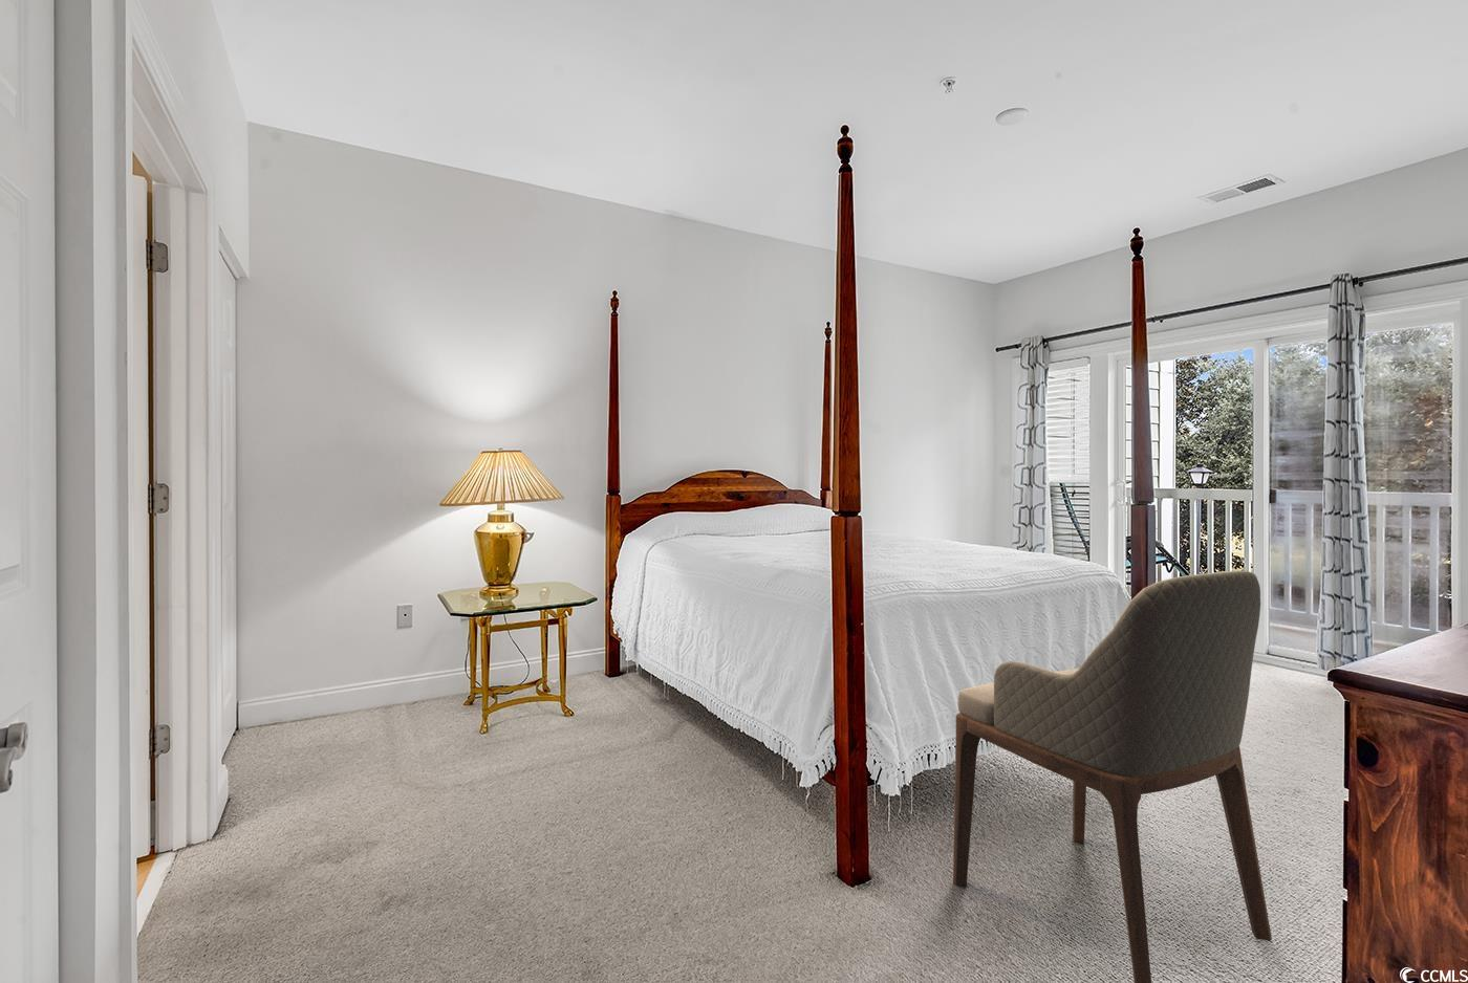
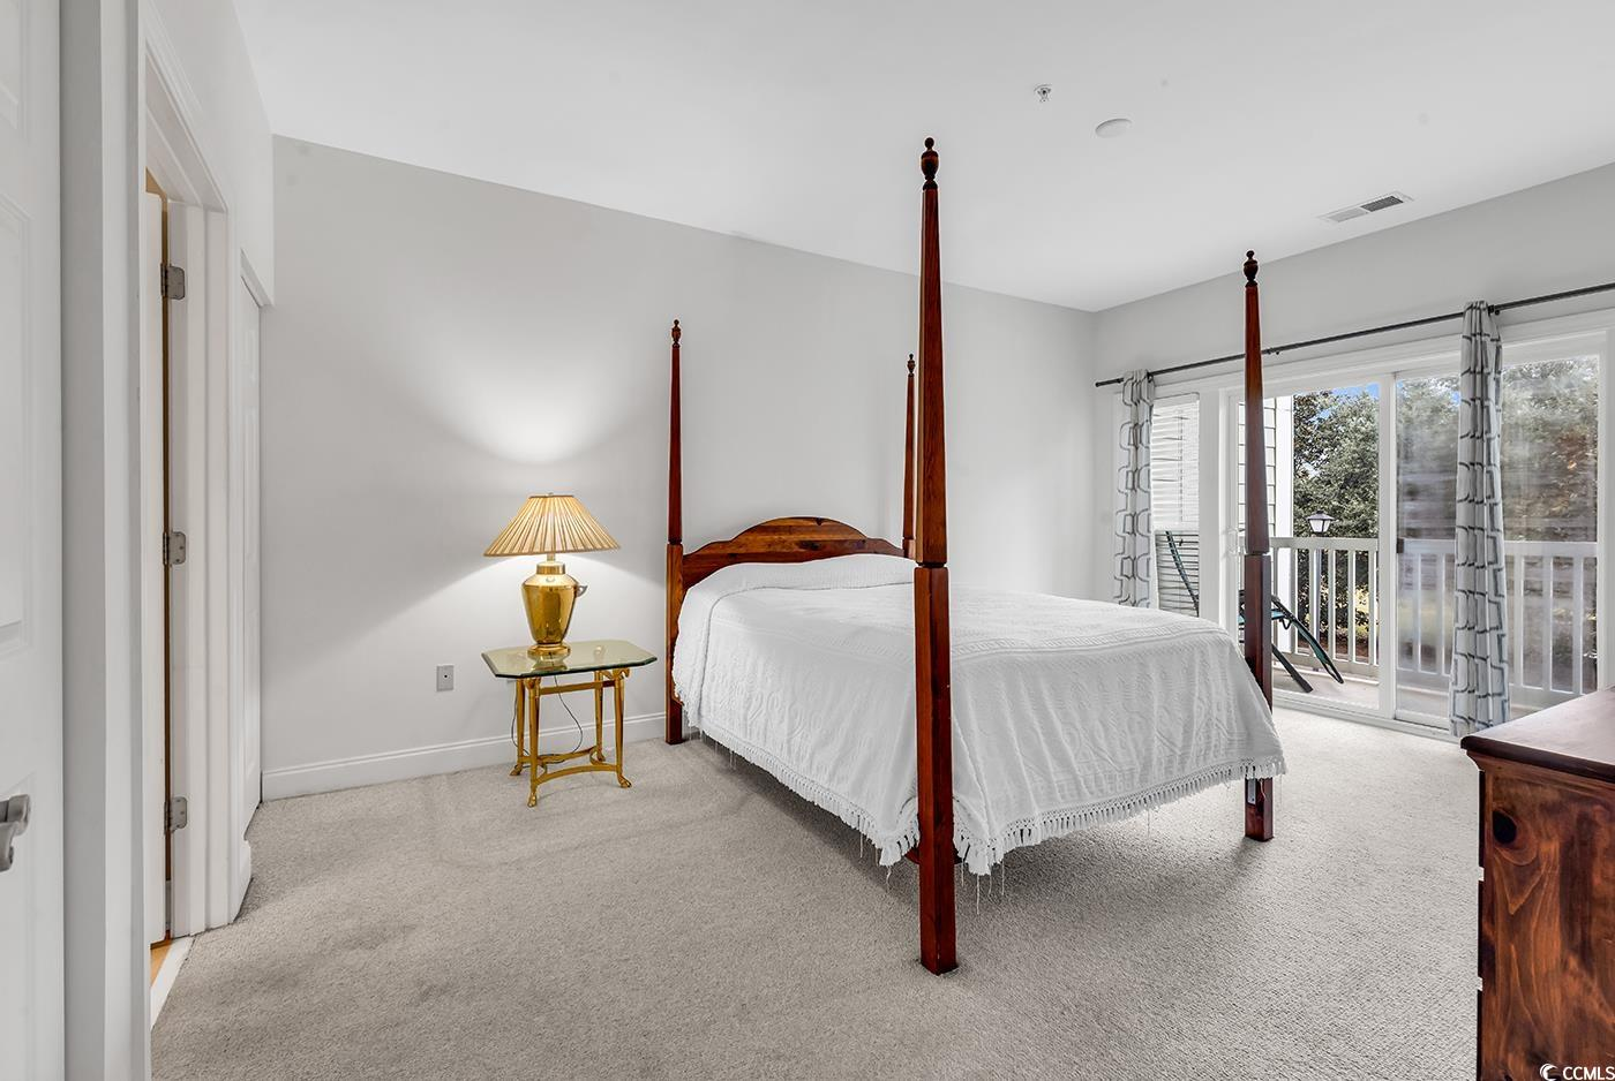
- armchair [952,570,1273,983]
